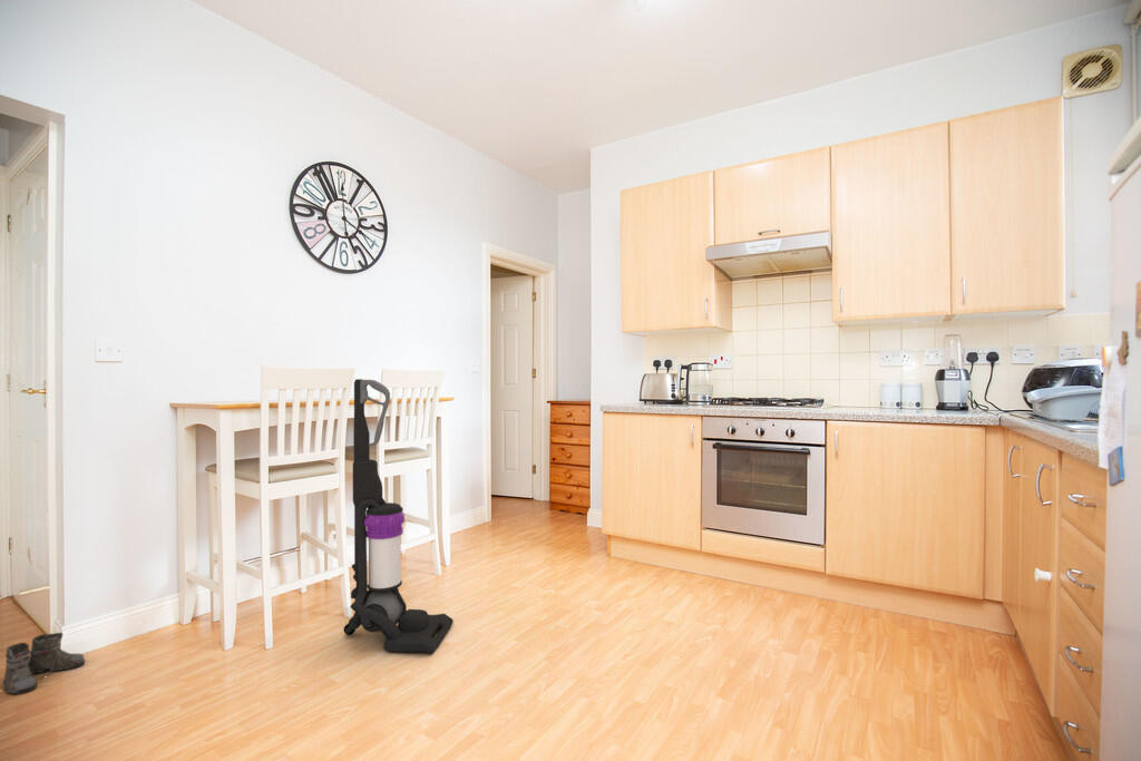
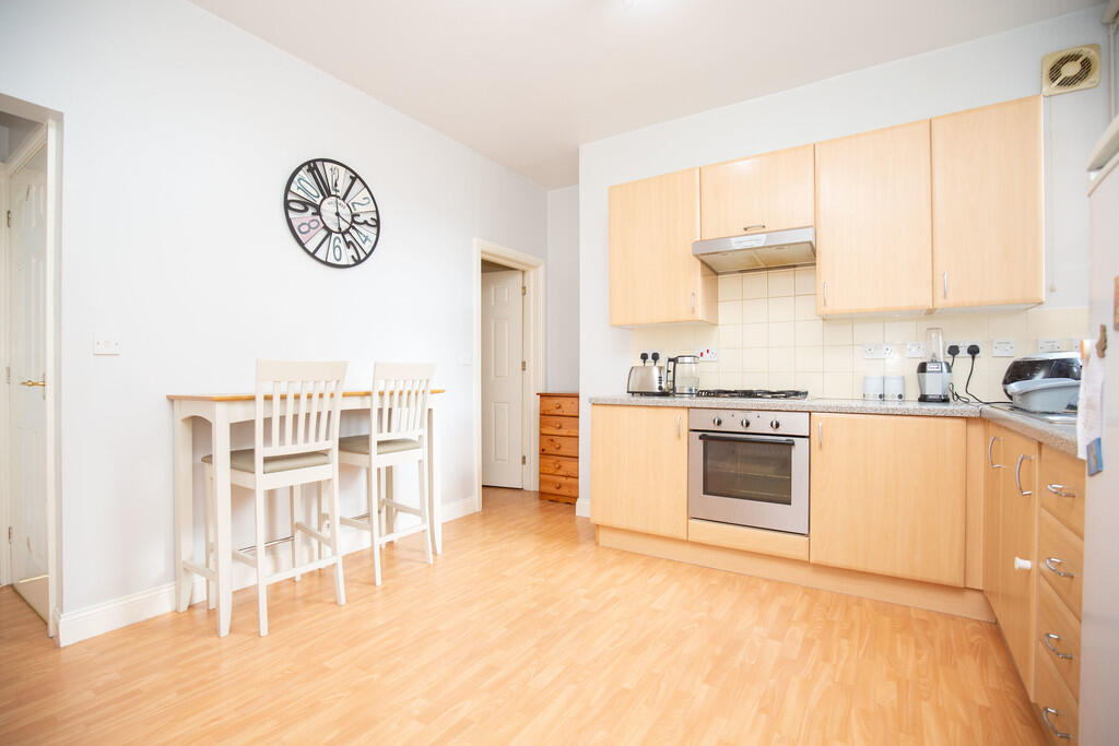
- boots [2,632,86,695]
- vacuum cleaner [343,378,455,655]
